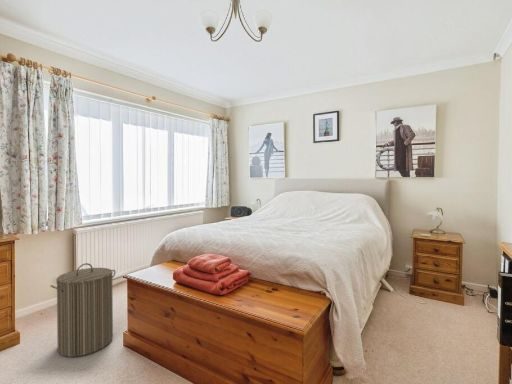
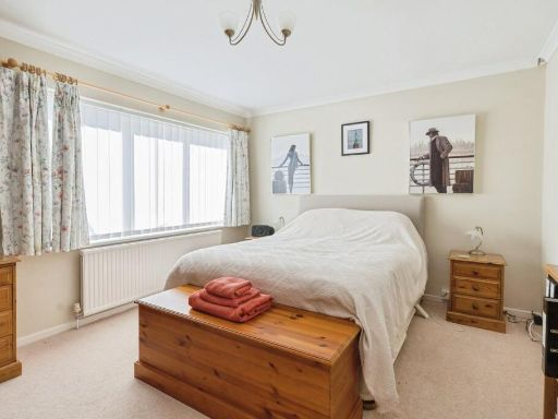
- laundry hamper [49,262,117,358]
